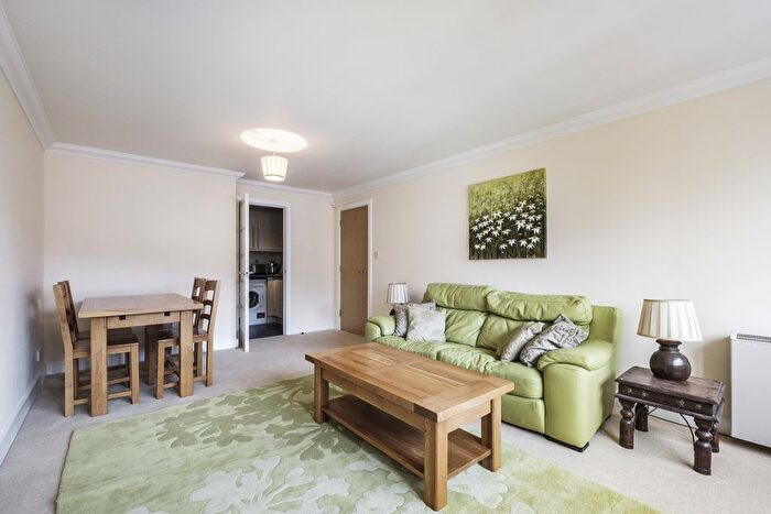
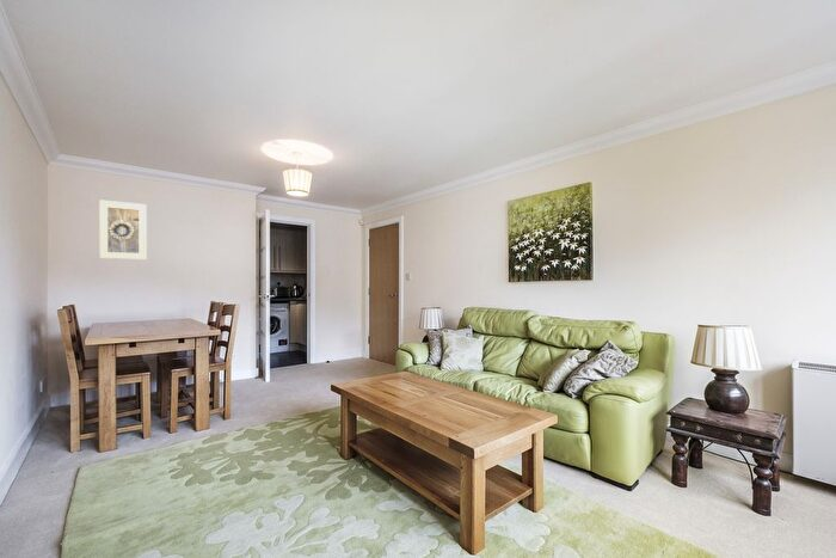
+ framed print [98,198,148,260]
